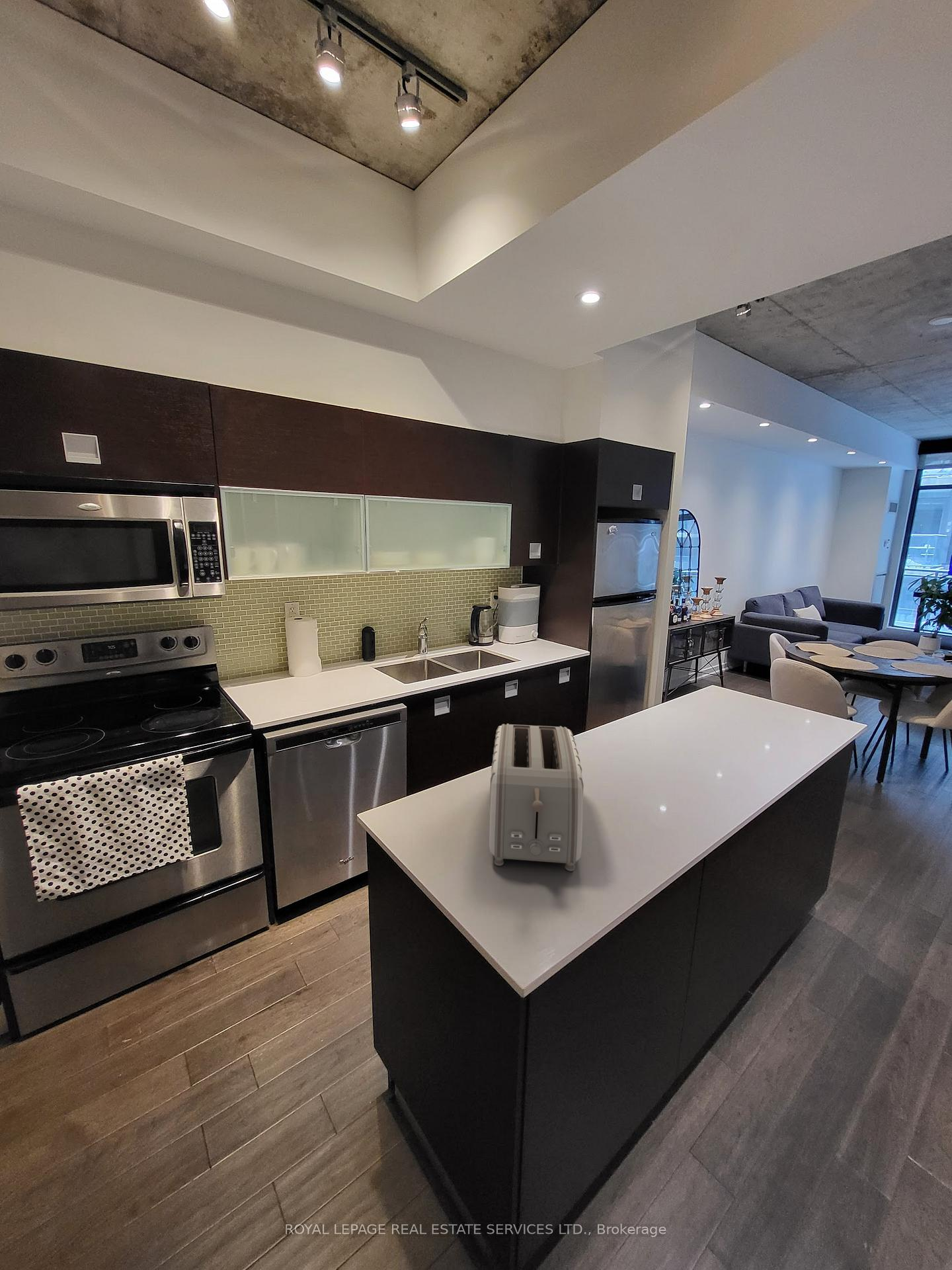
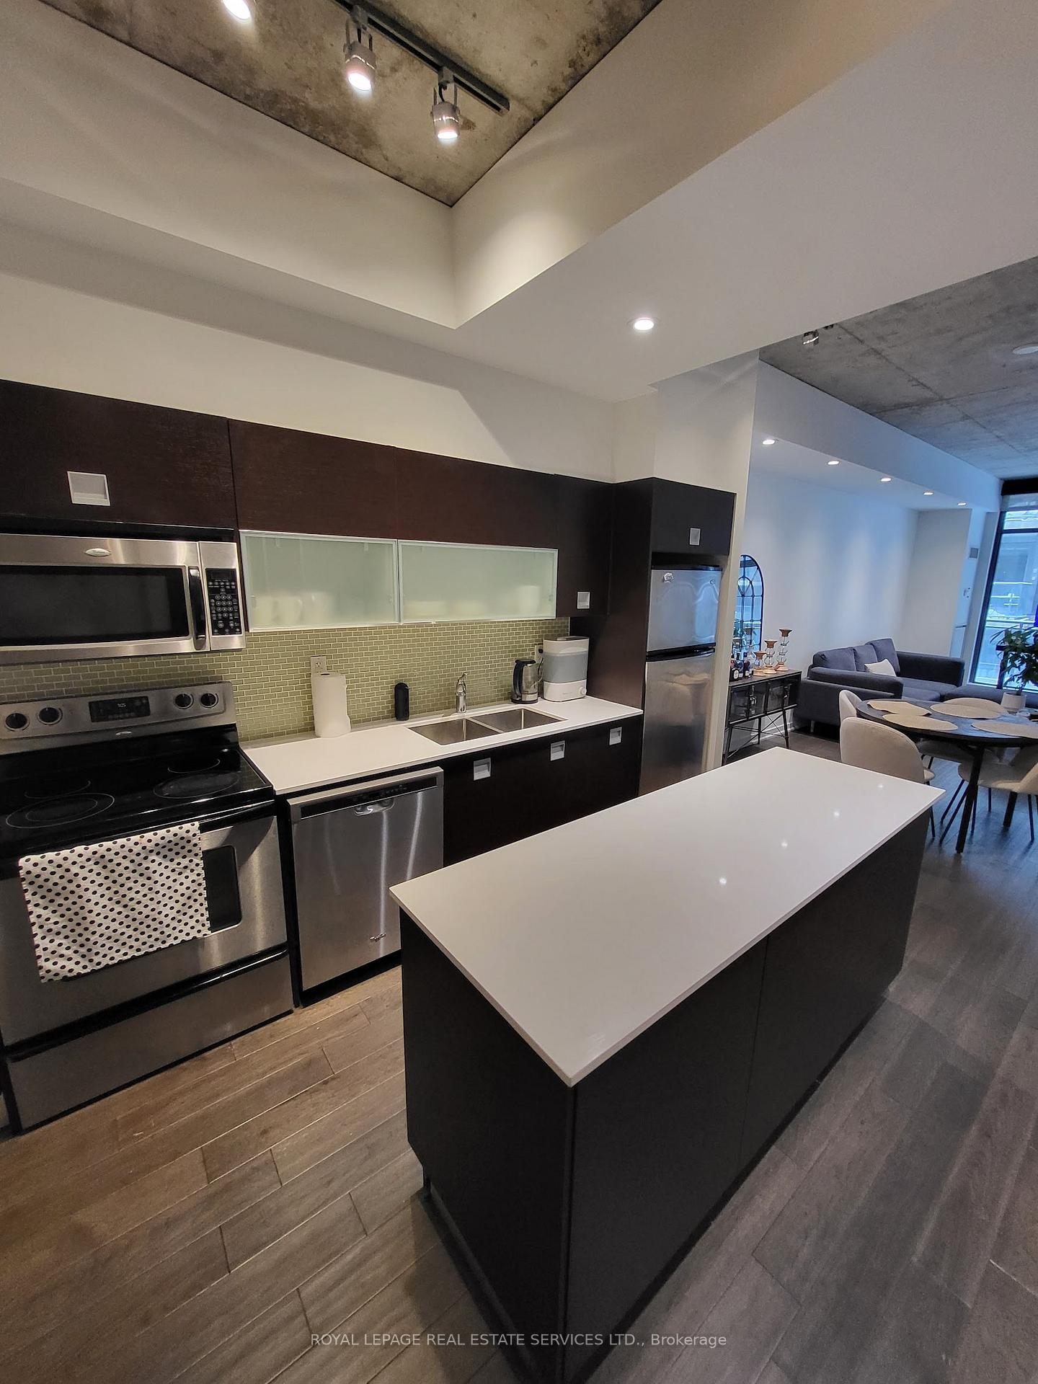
- toaster [489,723,584,872]
